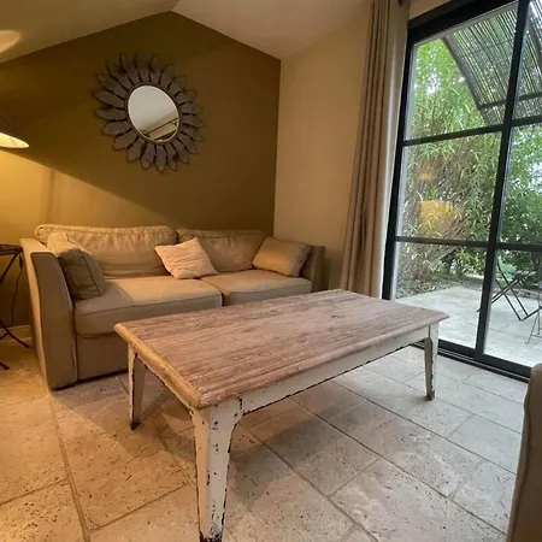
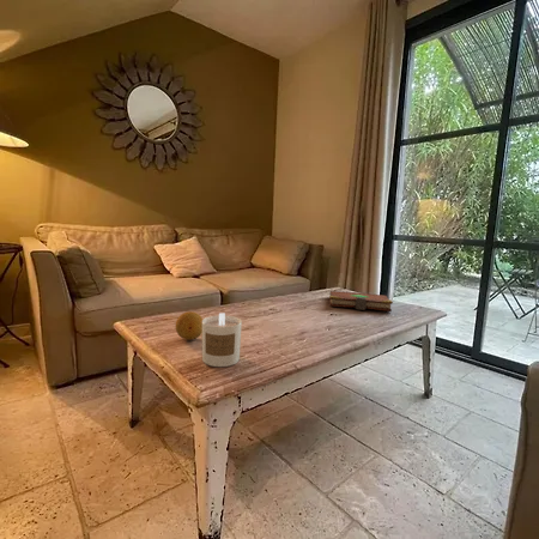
+ candle [201,313,243,368]
+ book [328,290,394,313]
+ fruit [175,310,204,341]
